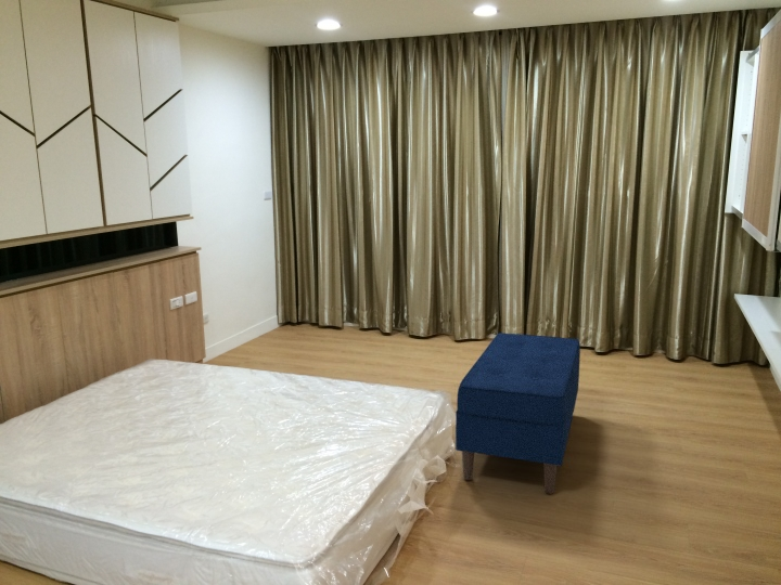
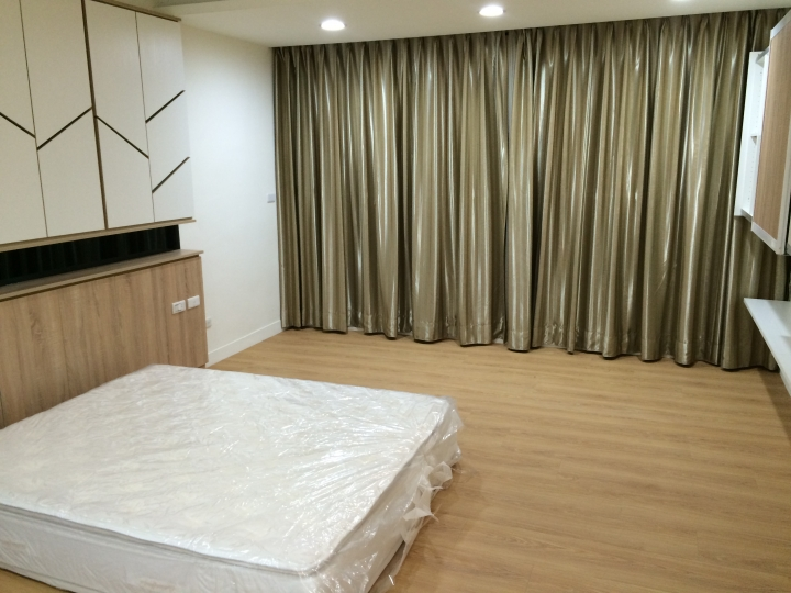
- bench [454,332,581,495]
